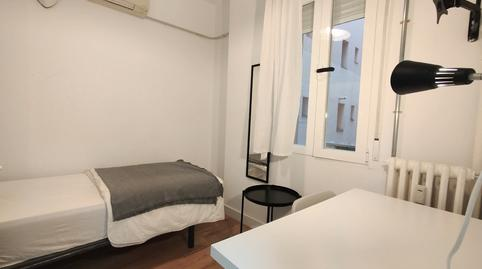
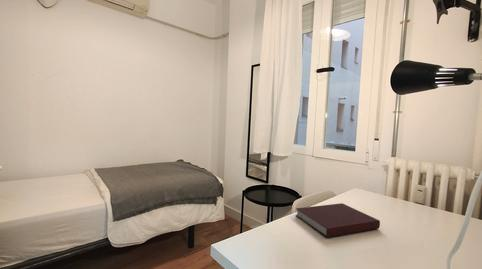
+ notebook [295,202,381,238]
